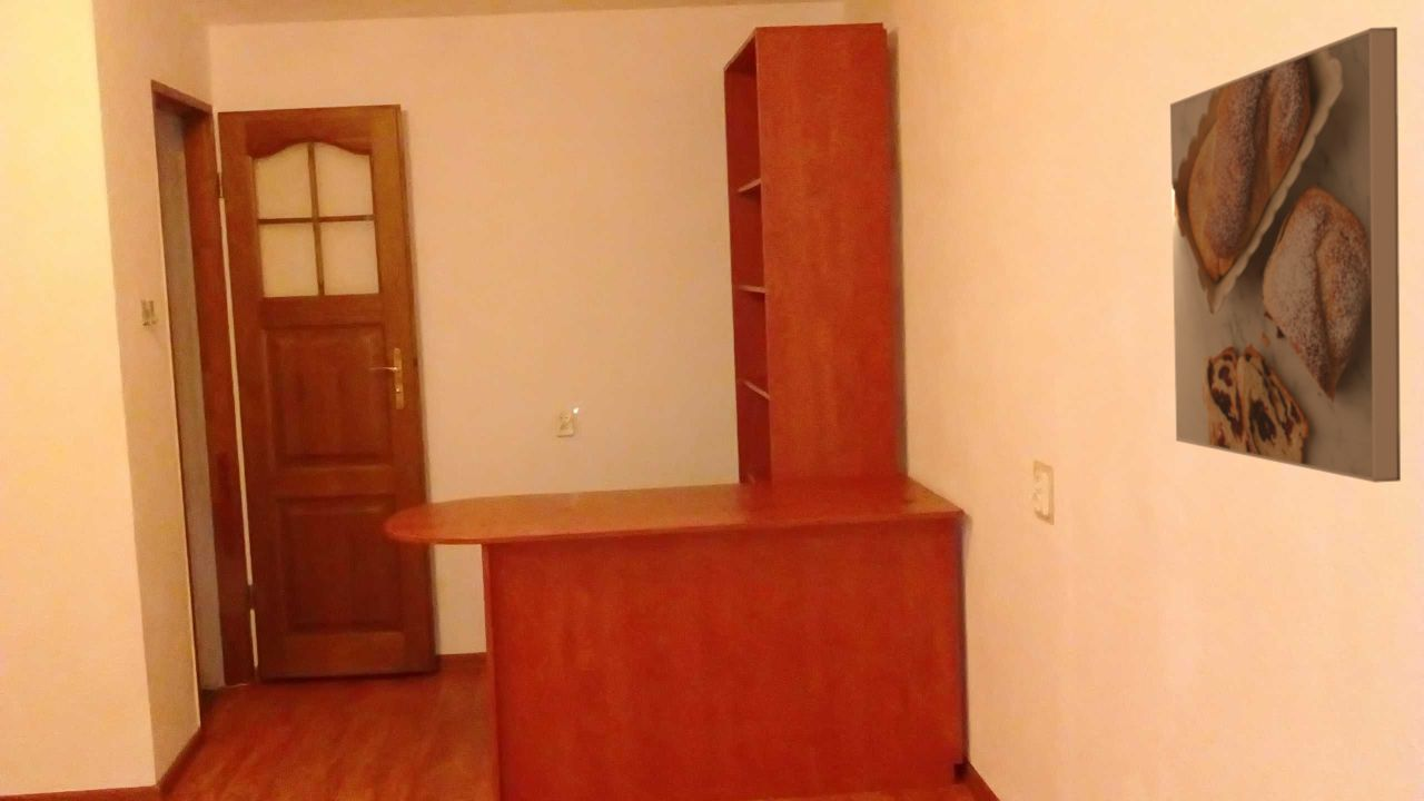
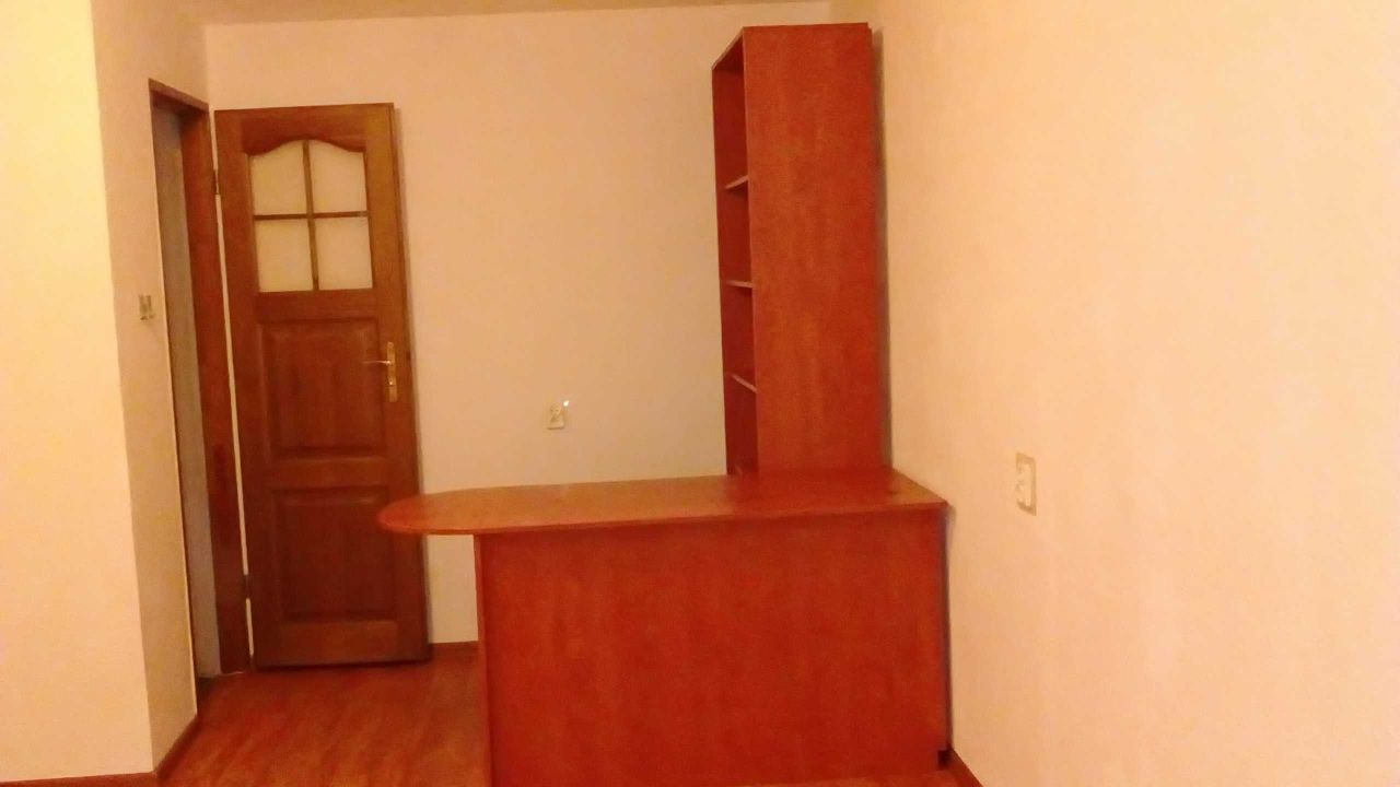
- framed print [1169,26,1402,484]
